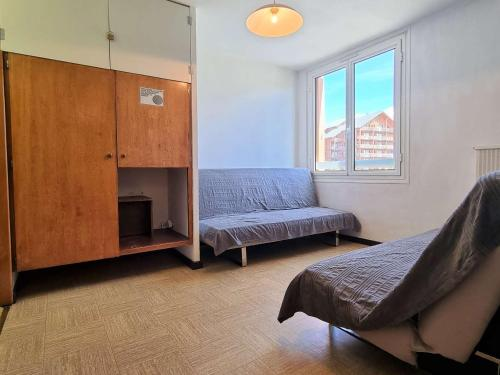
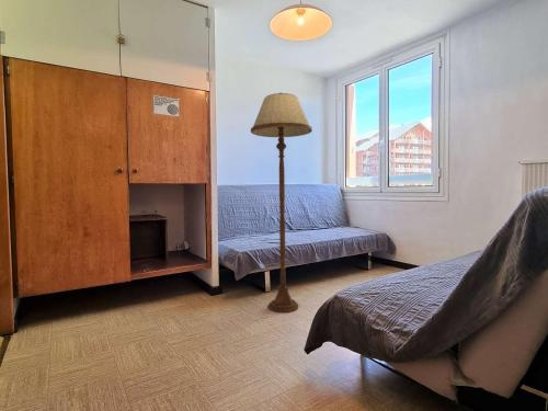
+ floor lamp [250,92,313,313]
